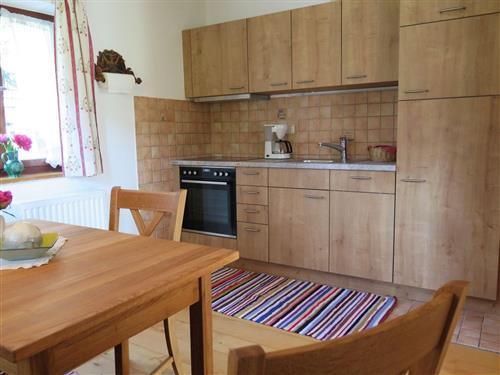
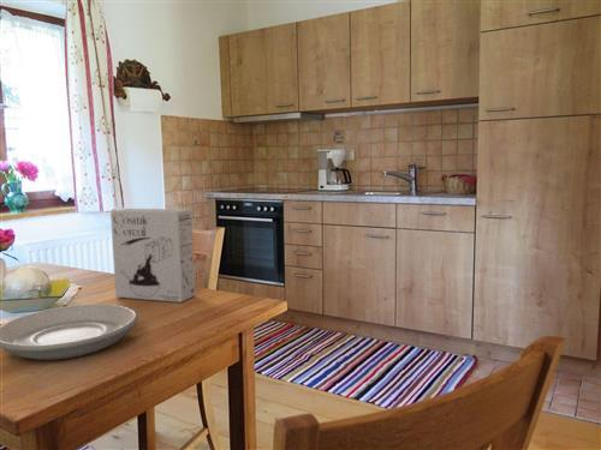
+ cereal box [109,208,196,304]
+ plate [0,304,139,361]
